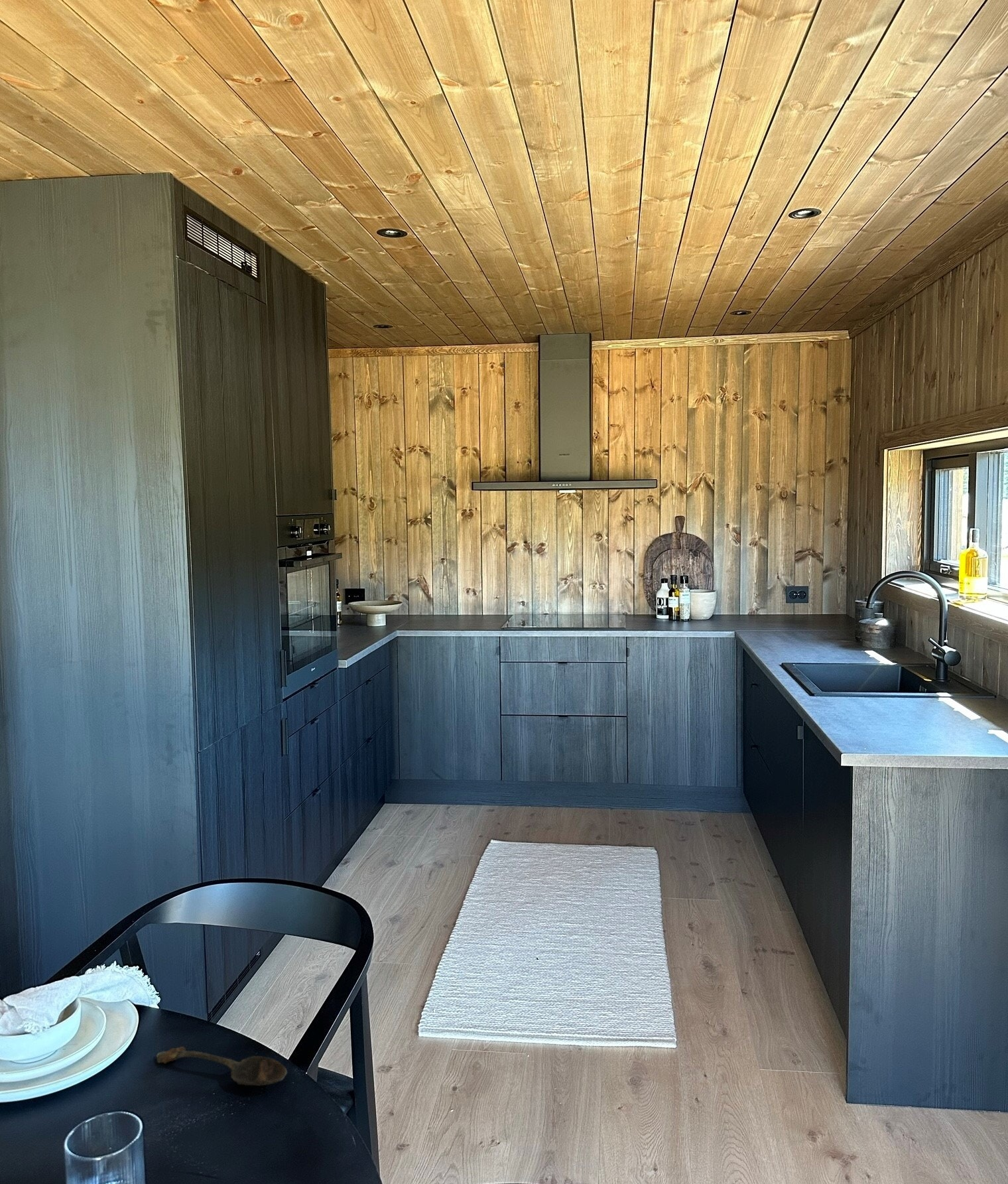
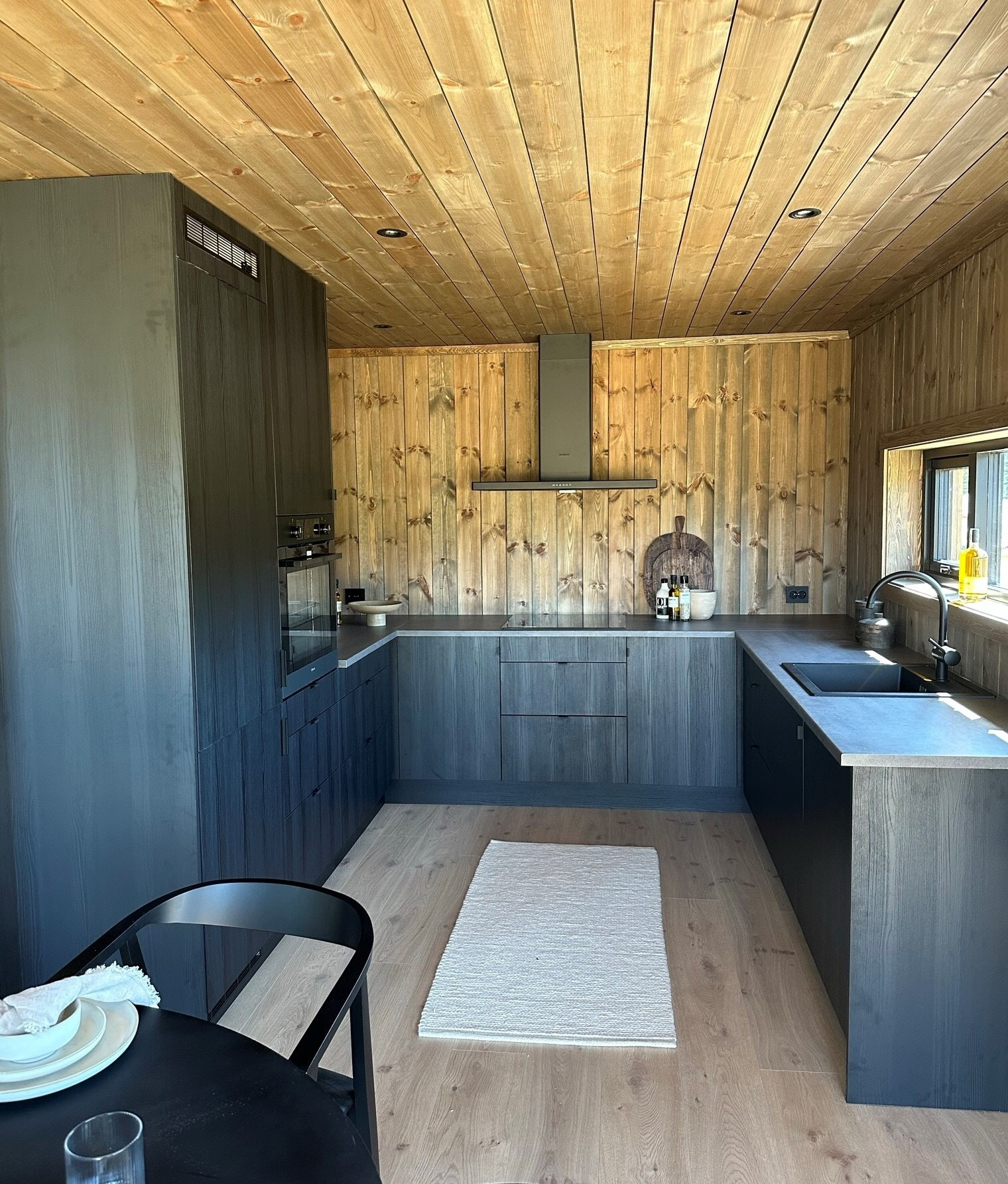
- spoon [156,1046,288,1086]
